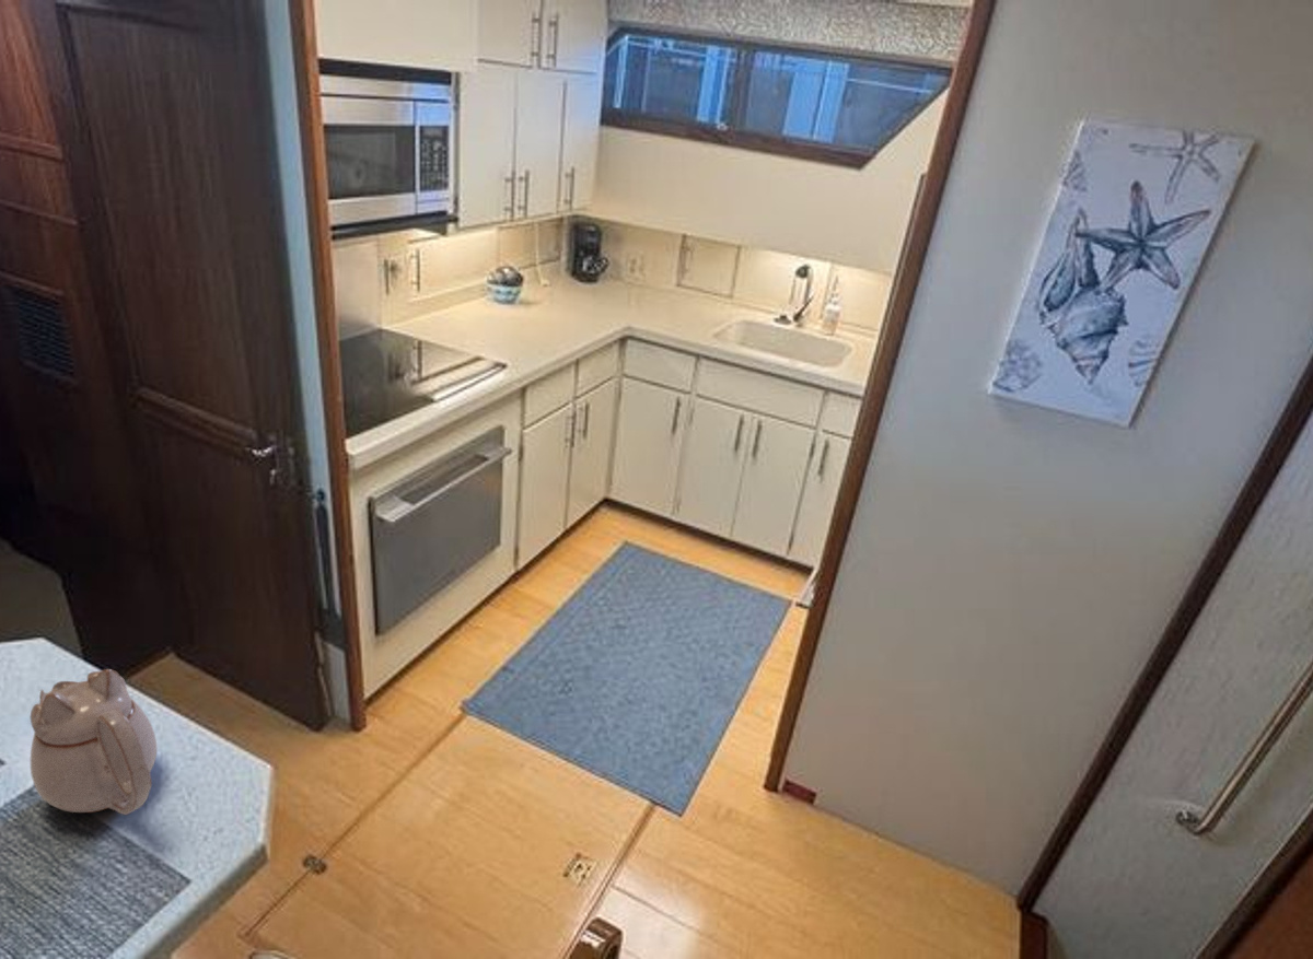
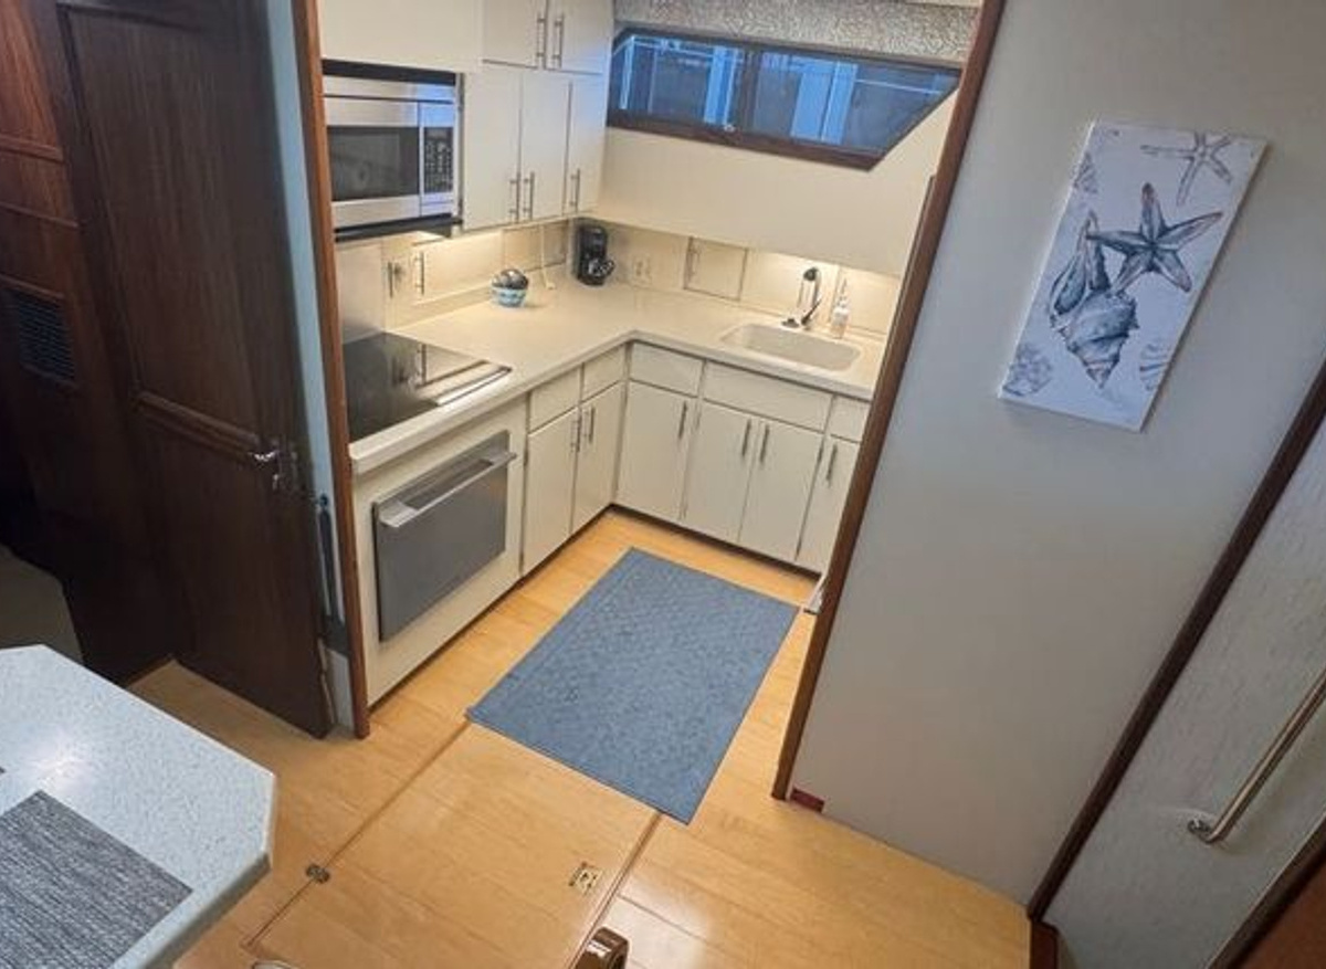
- teapot [28,668,158,816]
